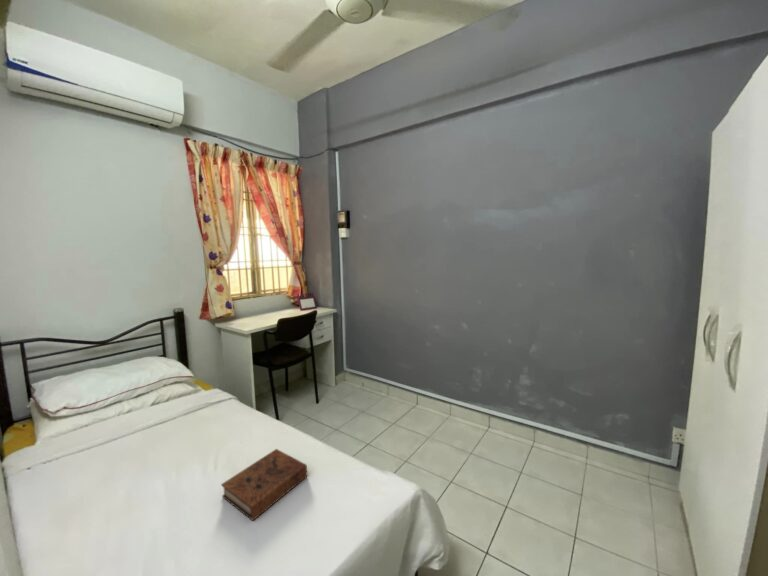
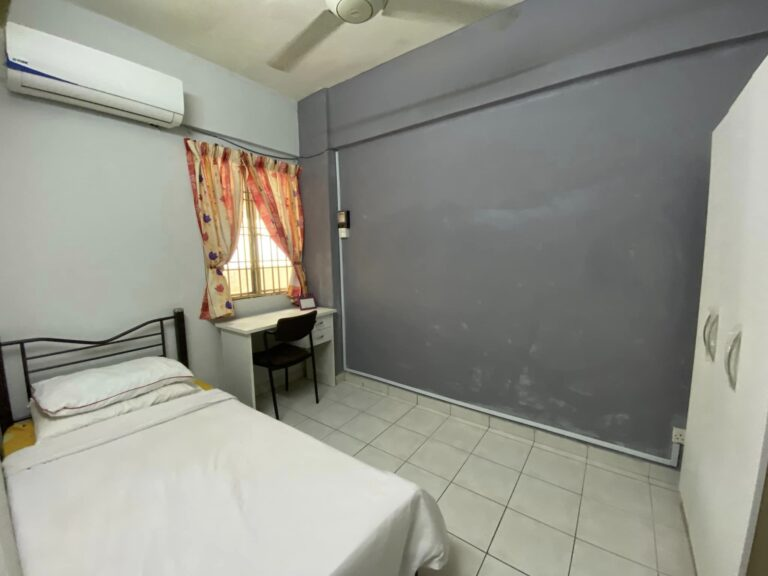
- book [220,448,308,522]
